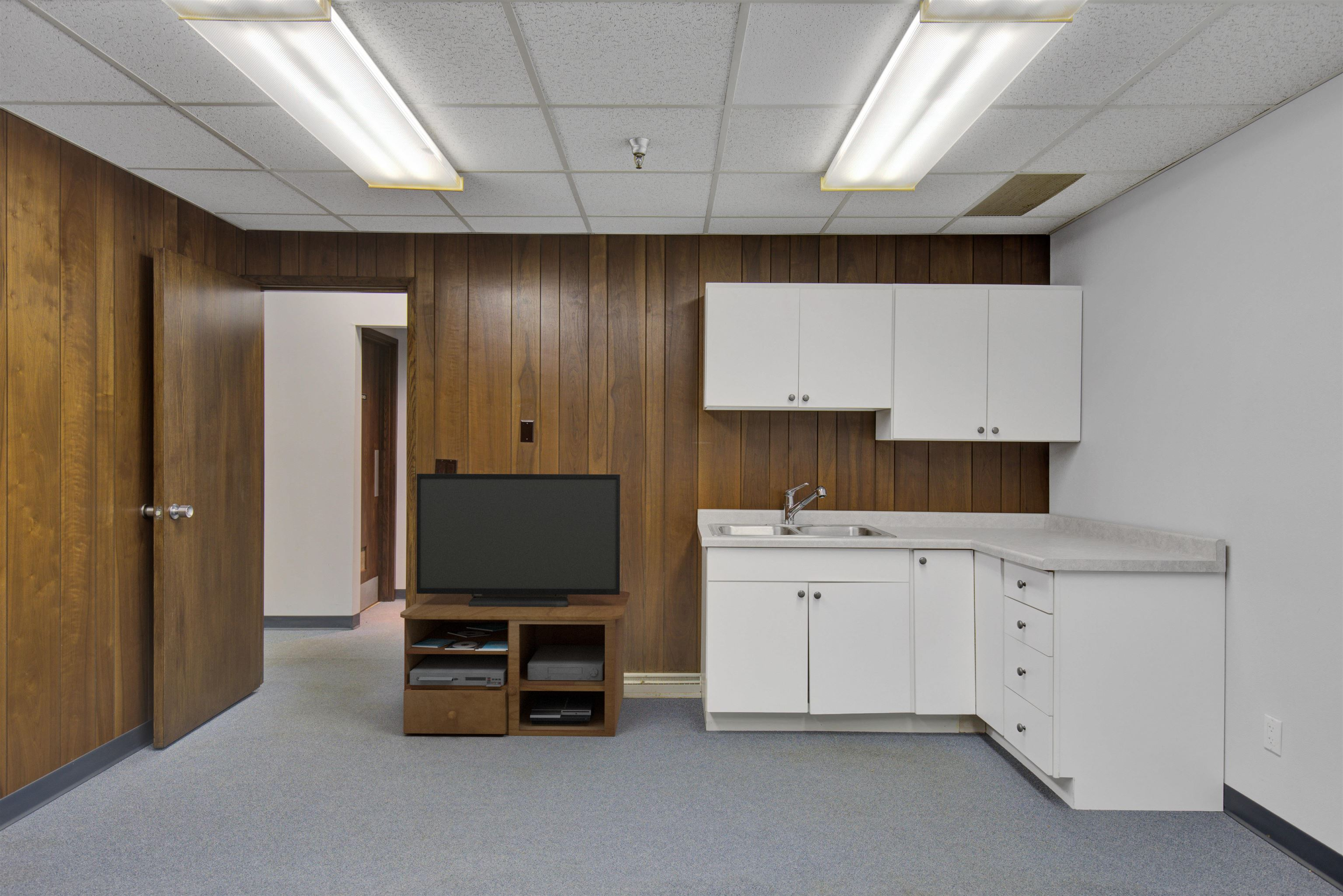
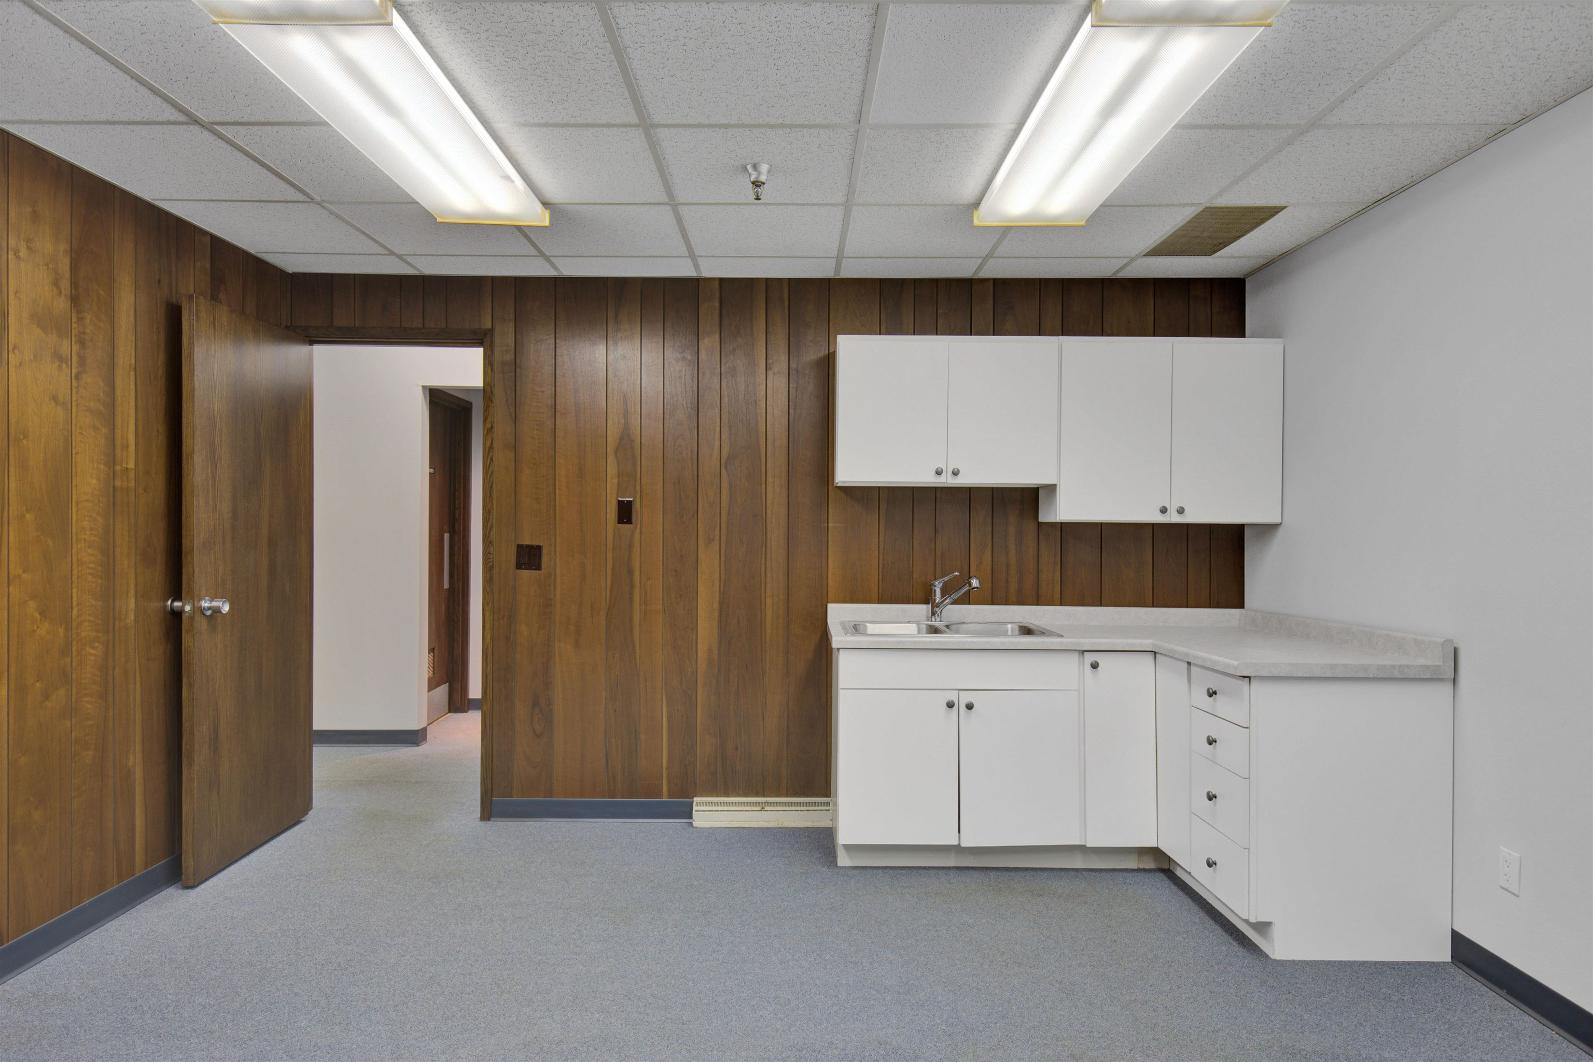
- tv stand [400,473,630,737]
